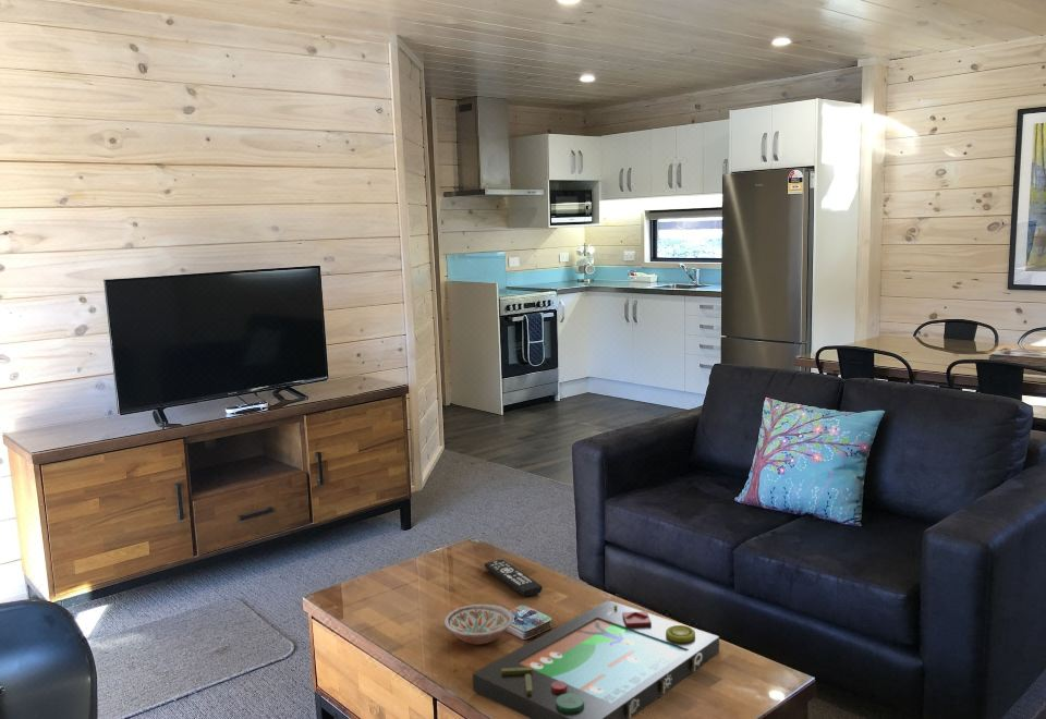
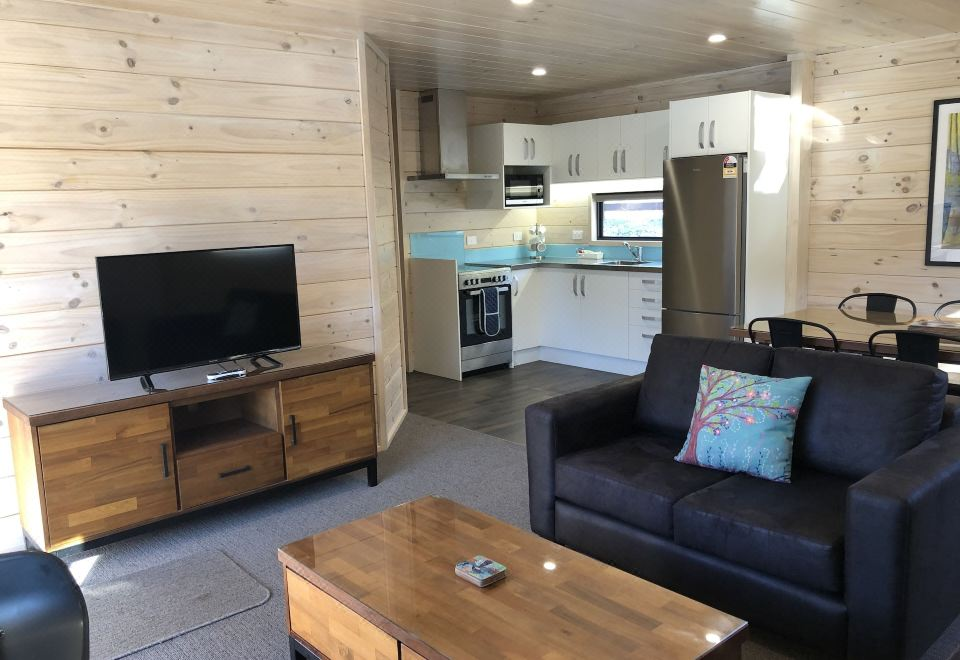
- bowl [443,604,514,645]
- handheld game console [471,599,720,719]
- remote control [484,559,544,597]
